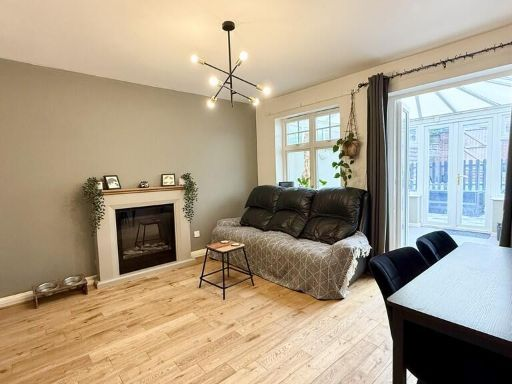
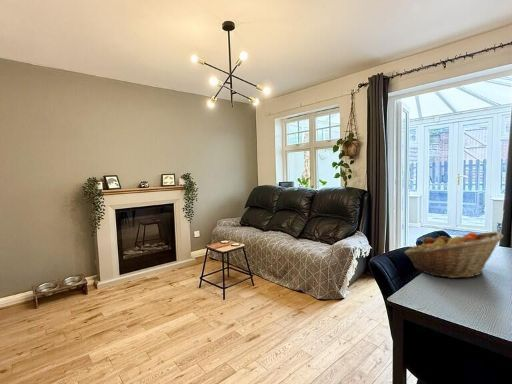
+ fruit basket [403,231,504,279]
